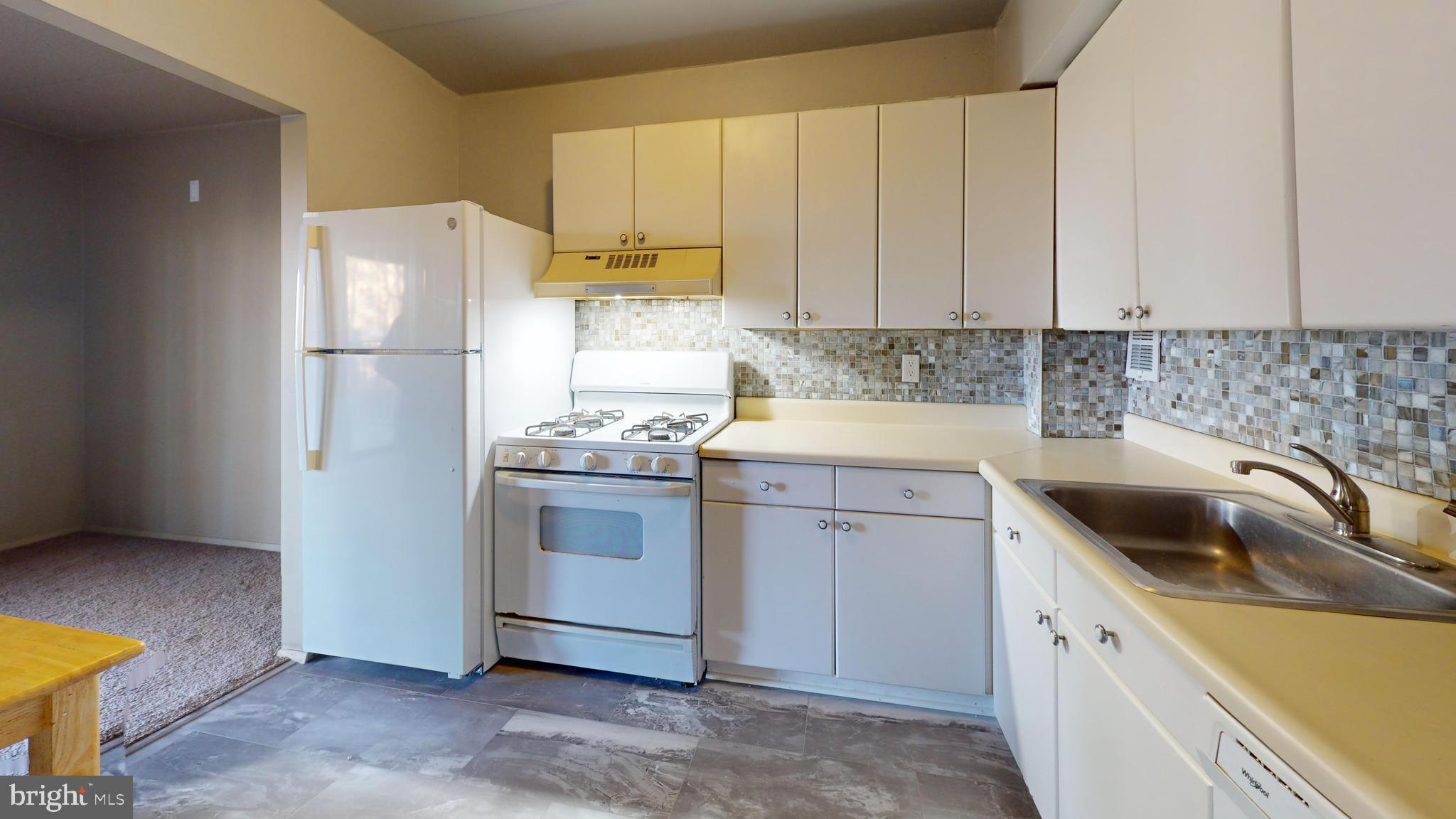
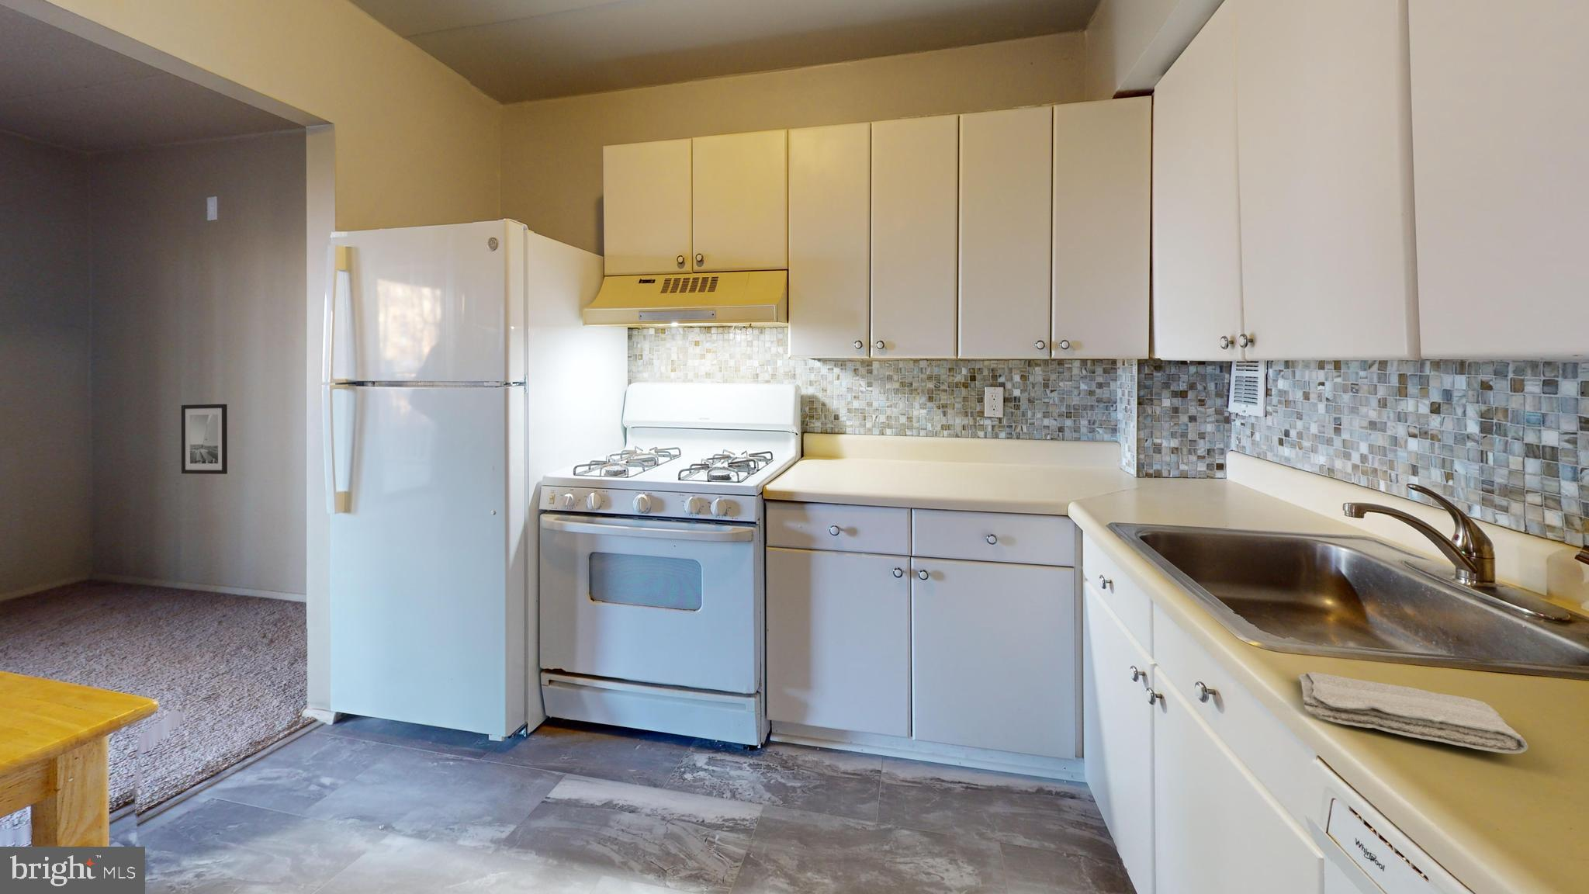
+ washcloth [1298,671,1529,754]
+ wall art [181,404,228,475]
